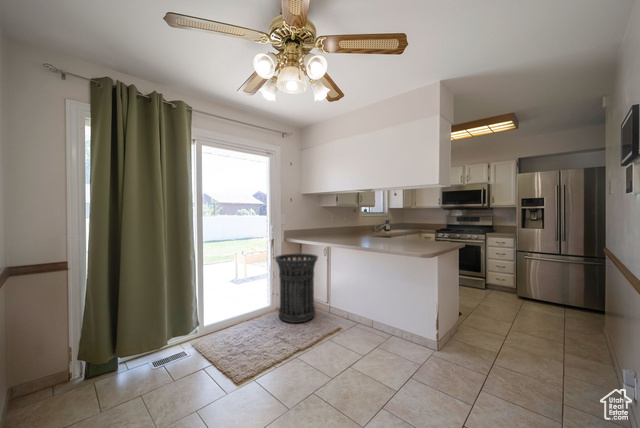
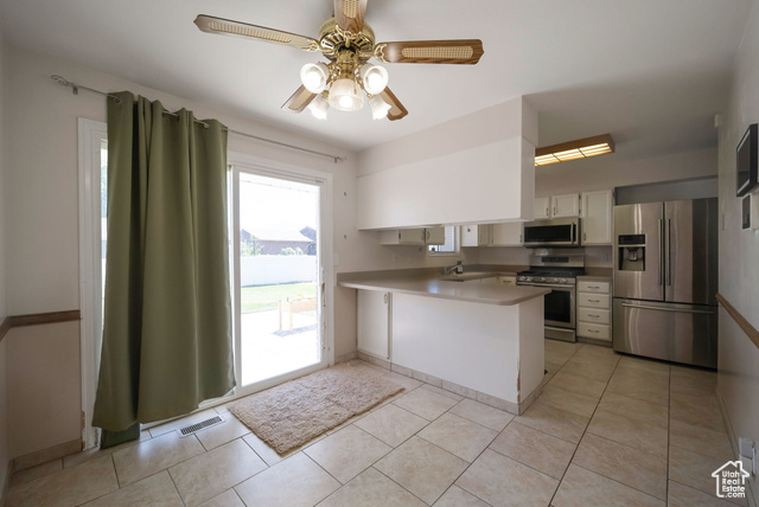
- trash can [274,252,319,324]
